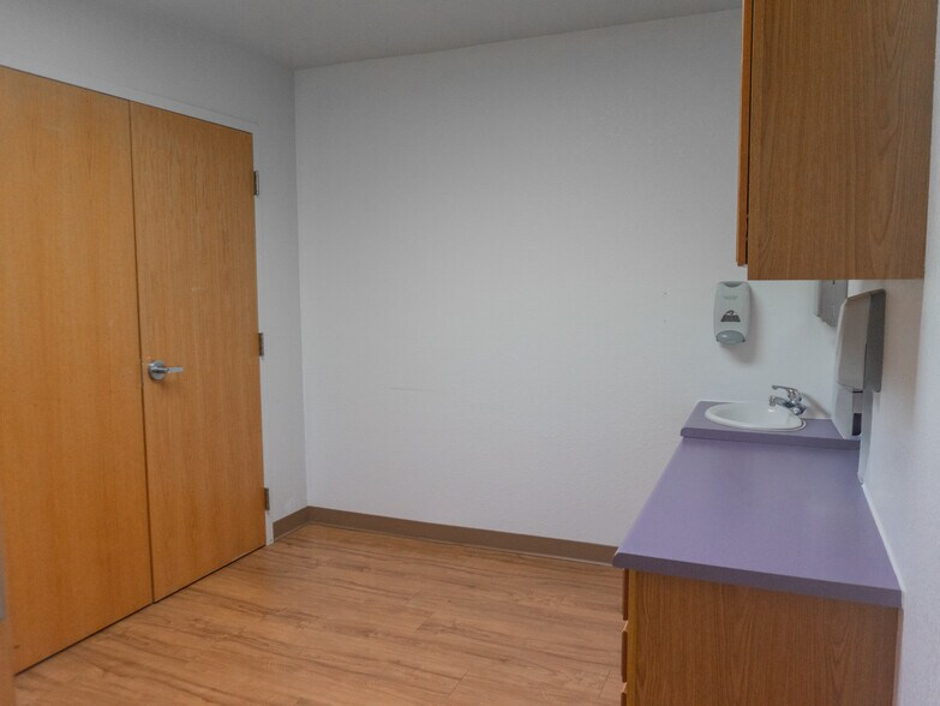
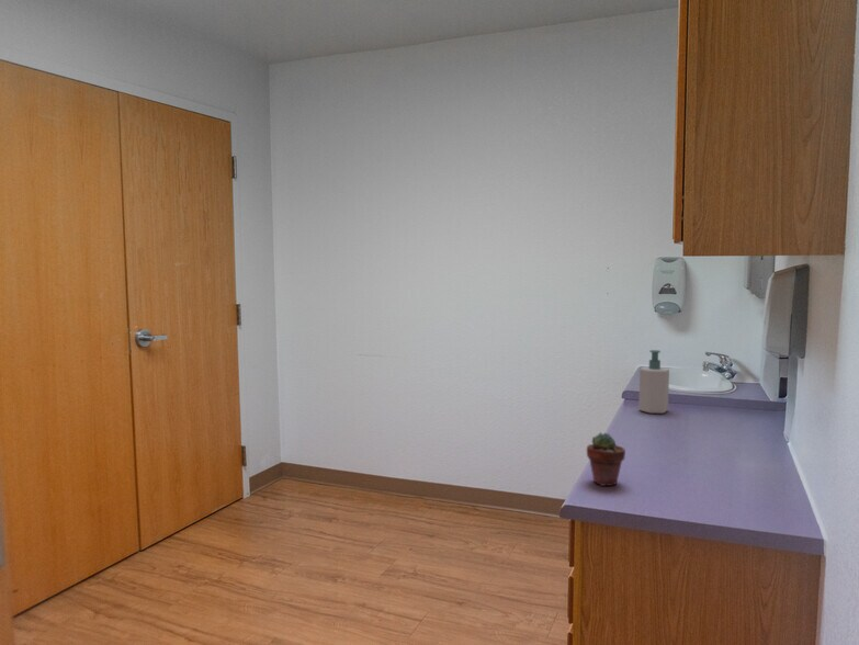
+ potted succulent [586,431,626,487]
+ soap bottle [637,349,670,415]
